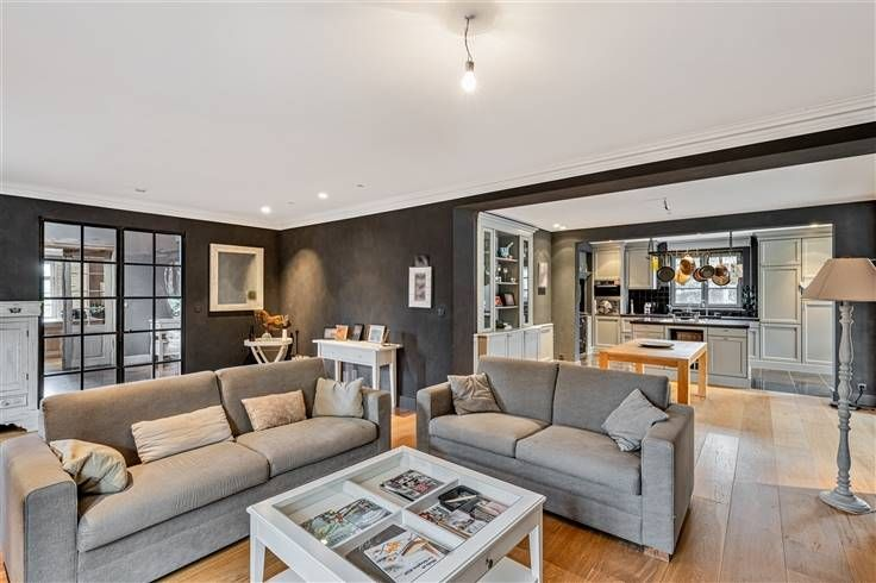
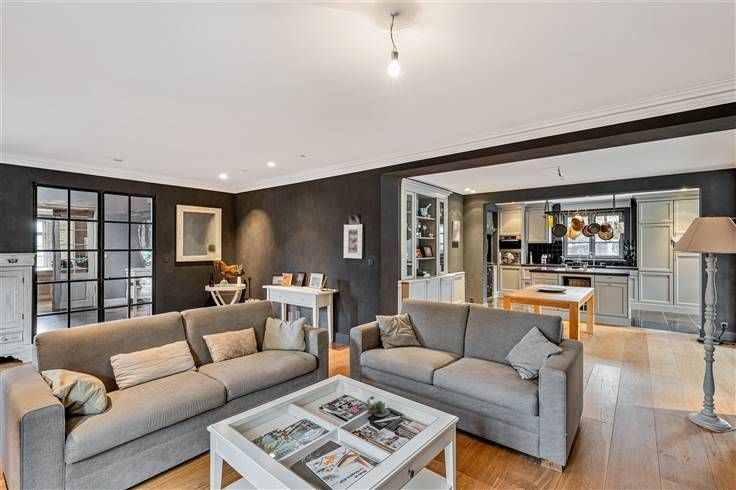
+ succulent plant [365,394,390,418]
